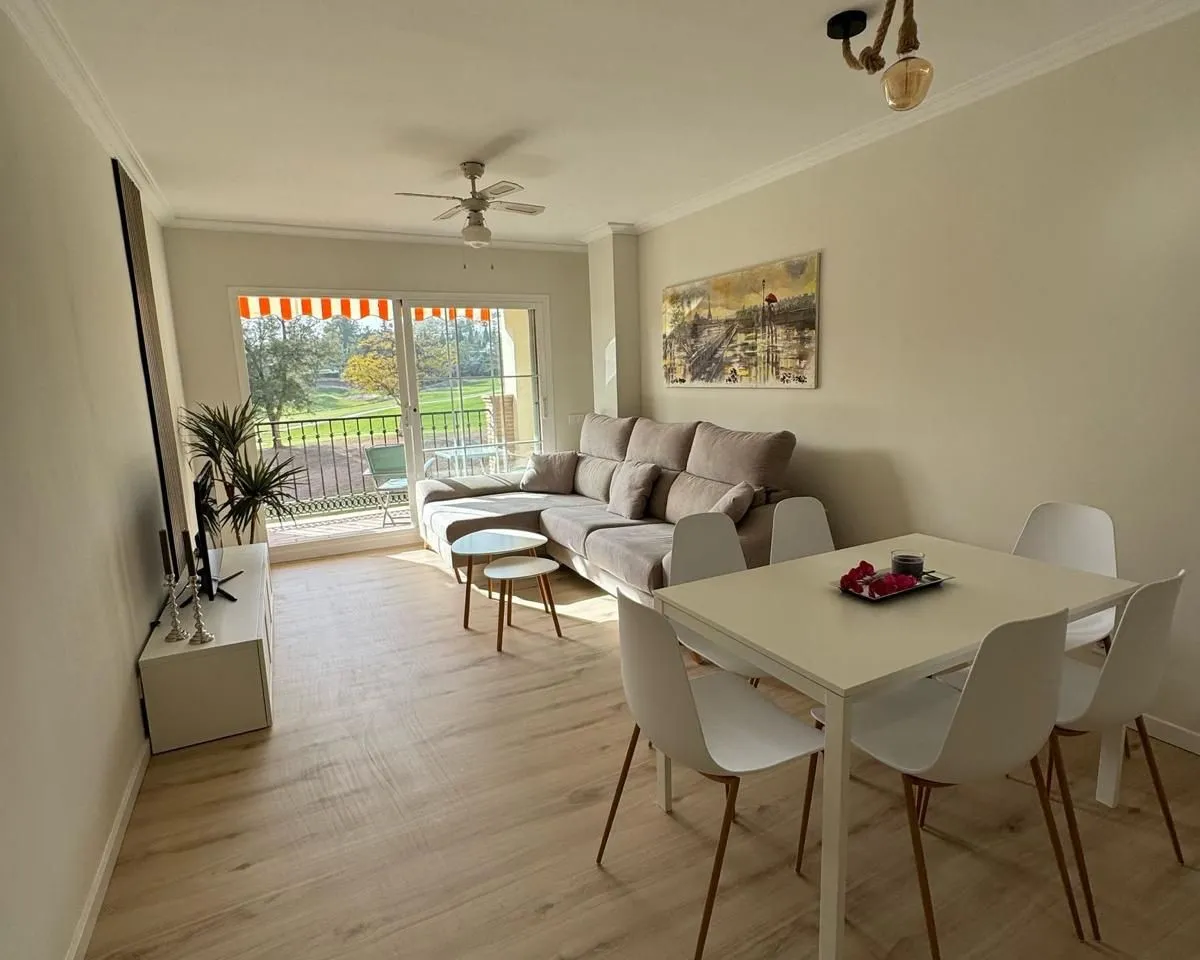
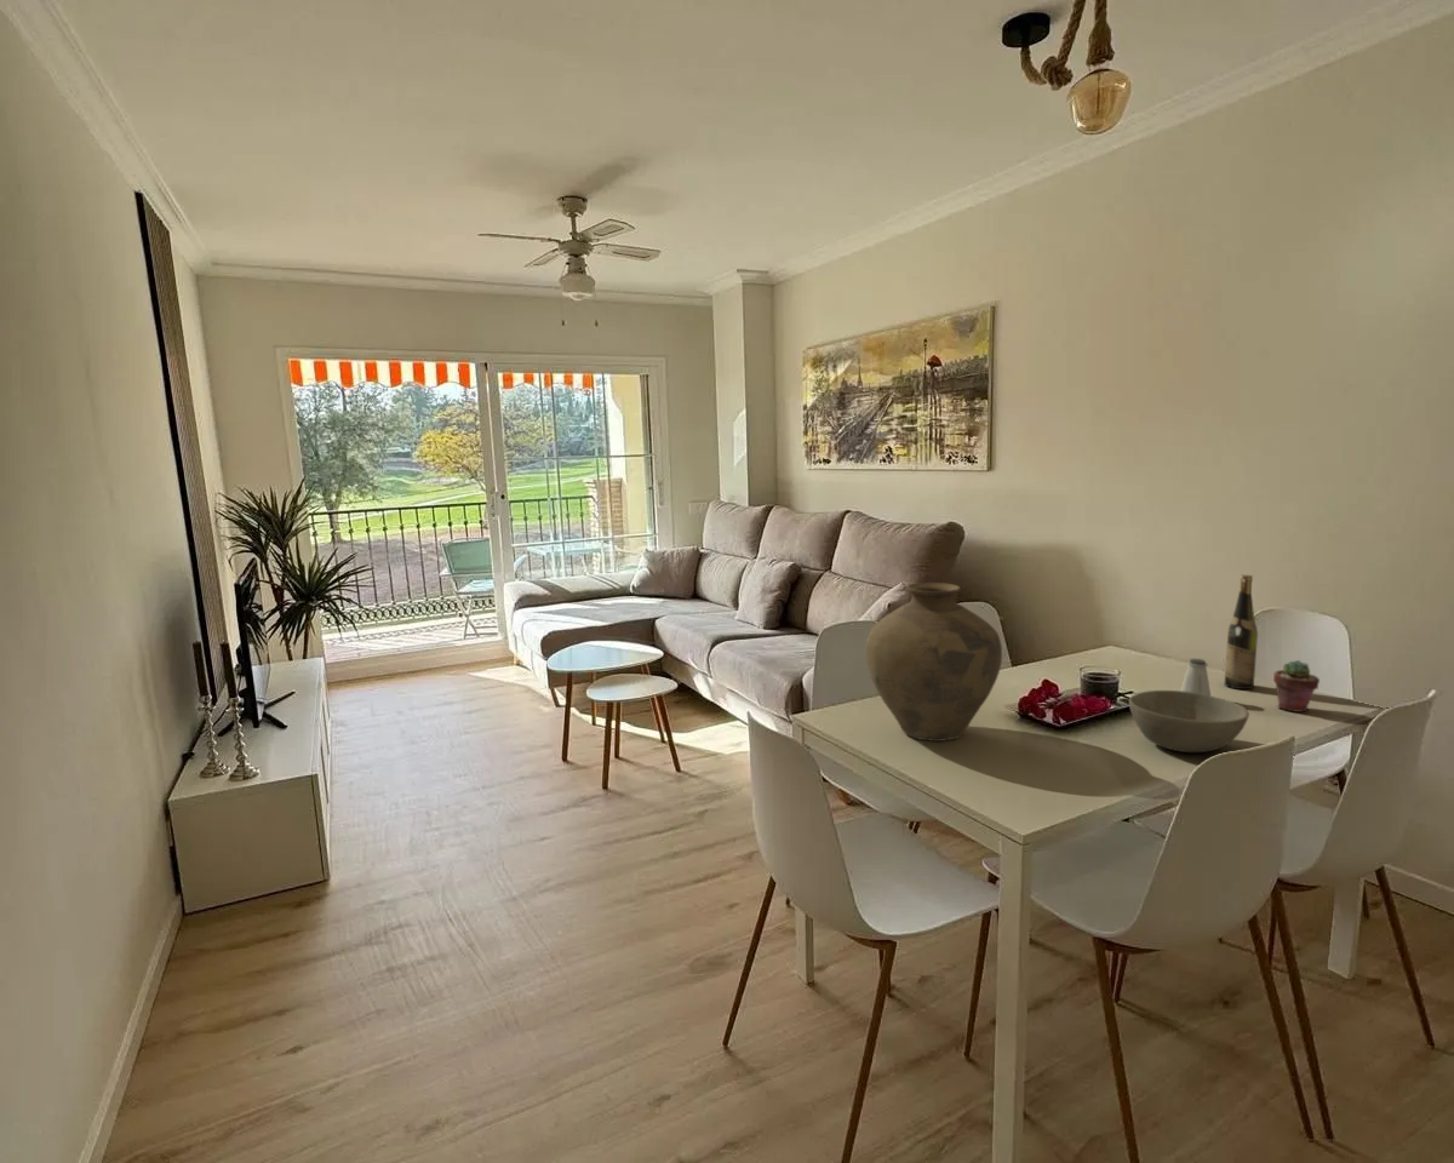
+ vase [864,582,1003,743]
+ wine bottle [1224,574,1259,691]
+ bowl [1128,689,1250,754]
+ saltshaker [1180,658,1212,697]
+ potted succulent [1272,659,1321,714]
